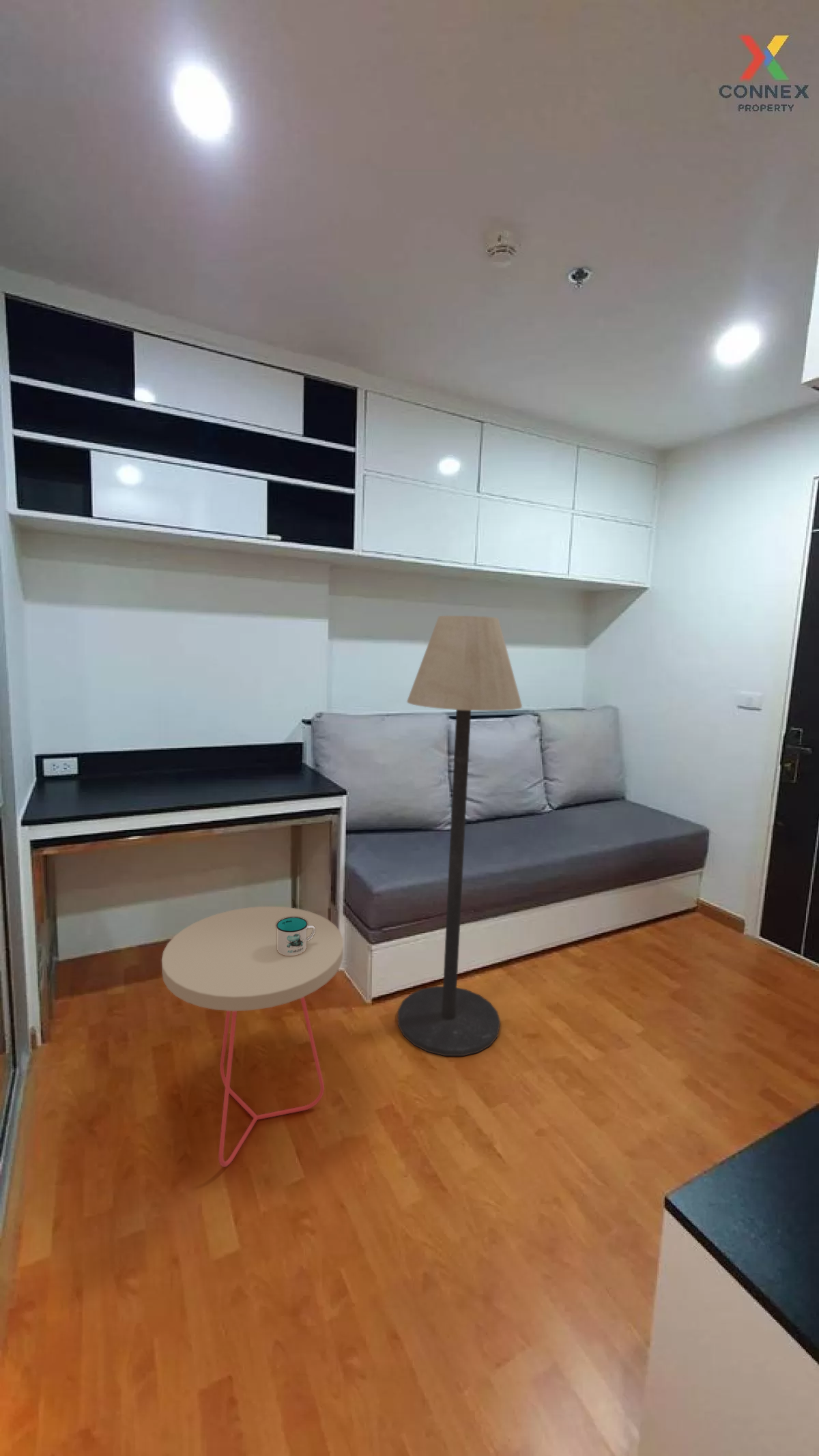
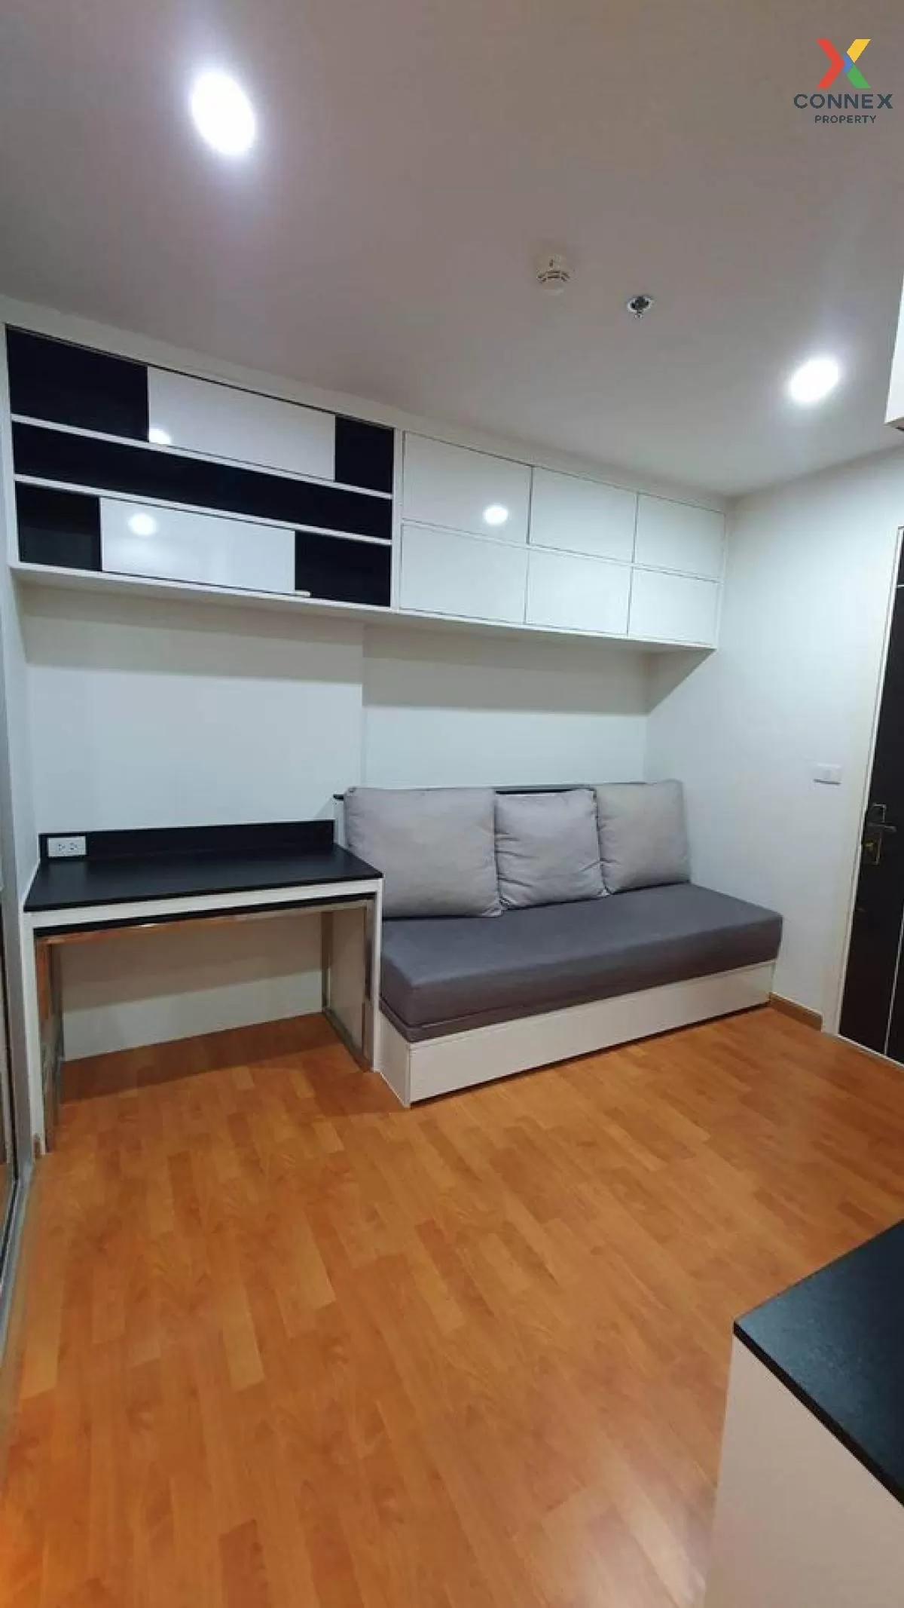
- side table [161,906,344,1168]
- mug [276,917,315,956]
- floor lamp [397,615,523,1057]
